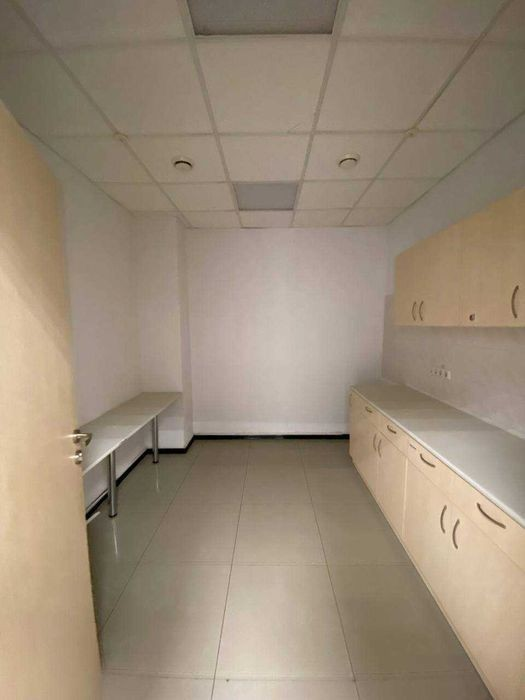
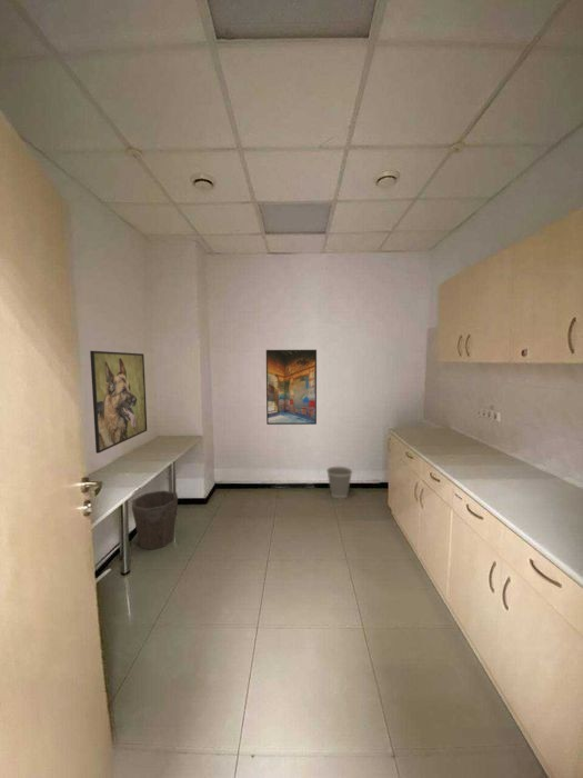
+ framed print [89,350,148,455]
+ waste bin [131,489,179,551]
+ wastebasket [325,466,353,499]
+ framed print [265,349,318,426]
